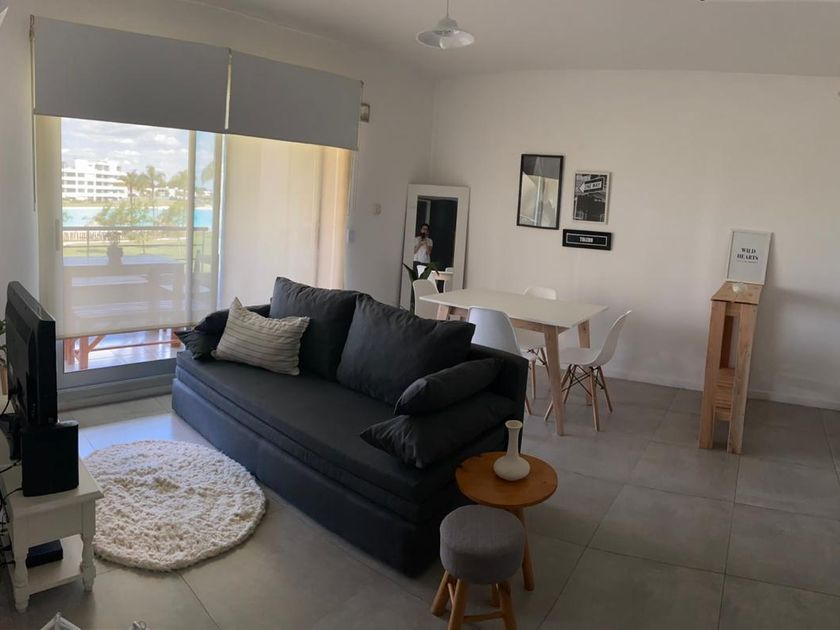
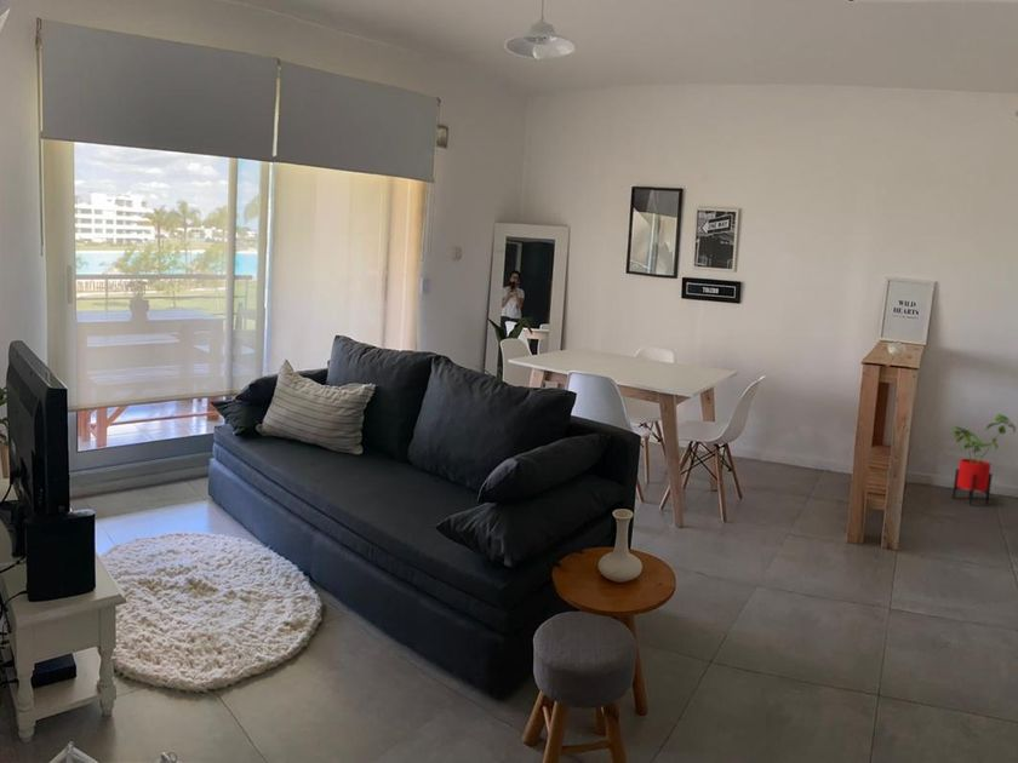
+ house plant [949,413,1017,506]
